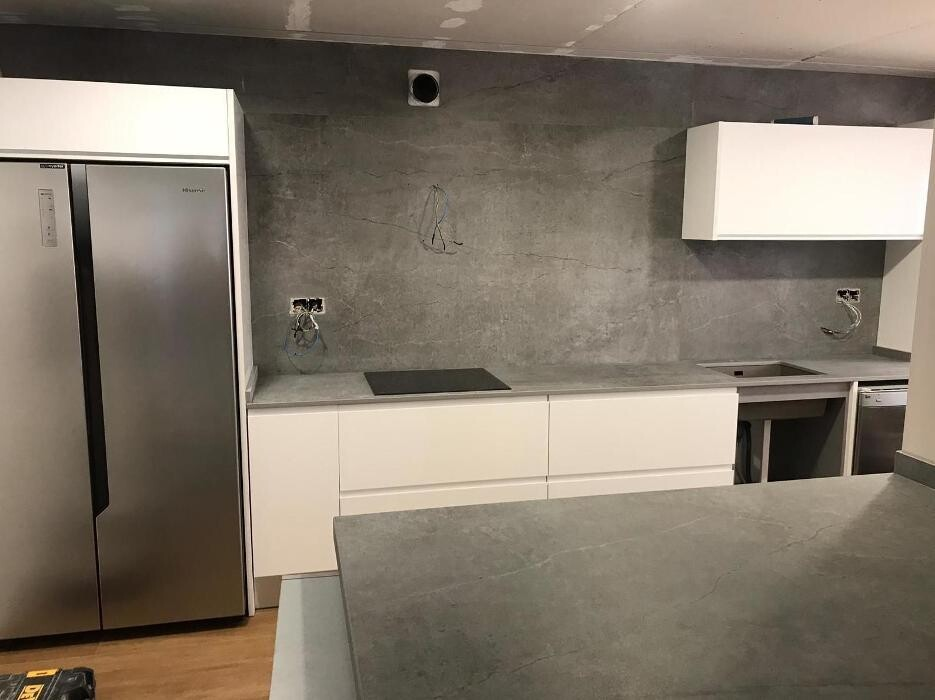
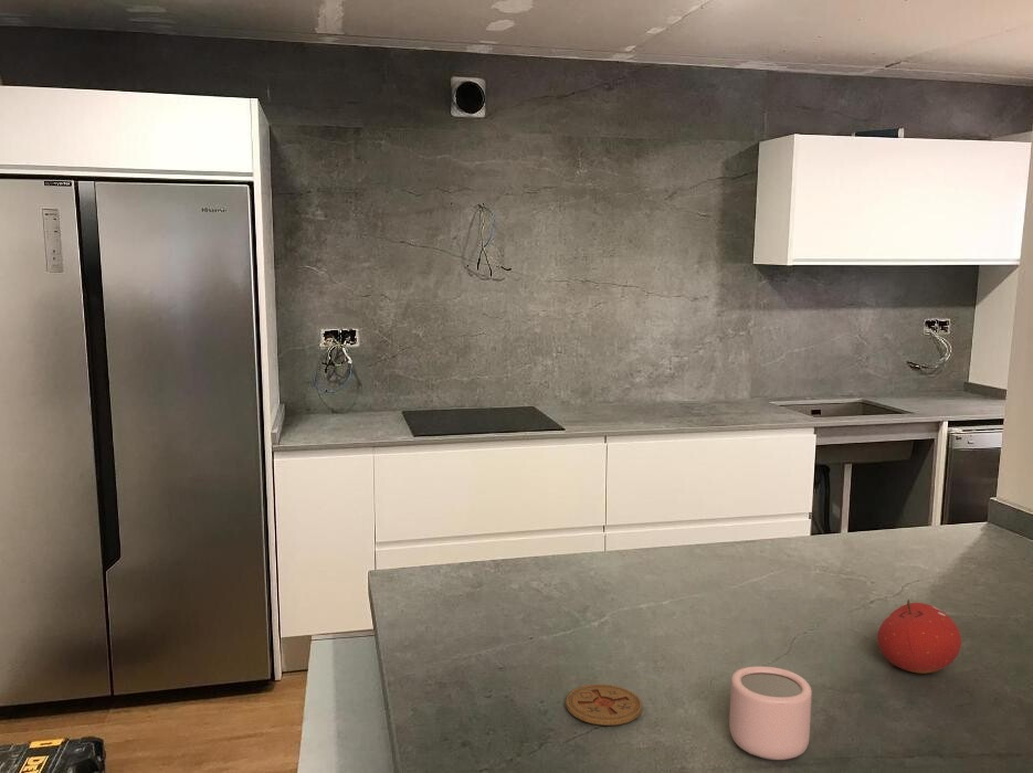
+ coaster [565,684,643,727]
+ fruit [876,599,962,675]
+ mug [728,665,813,761]
